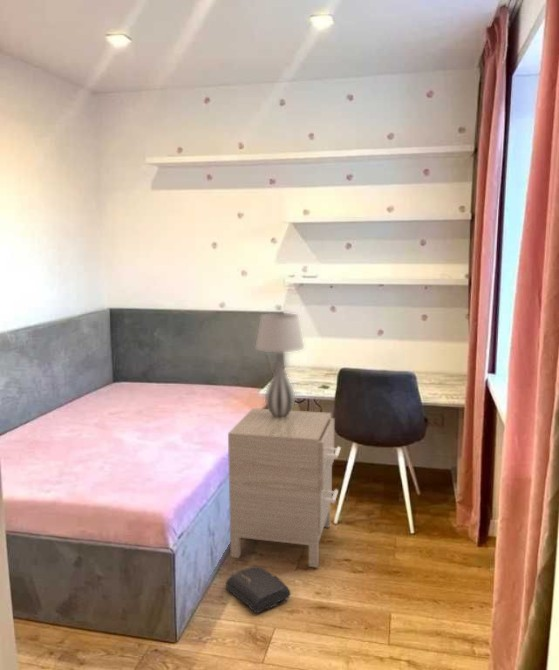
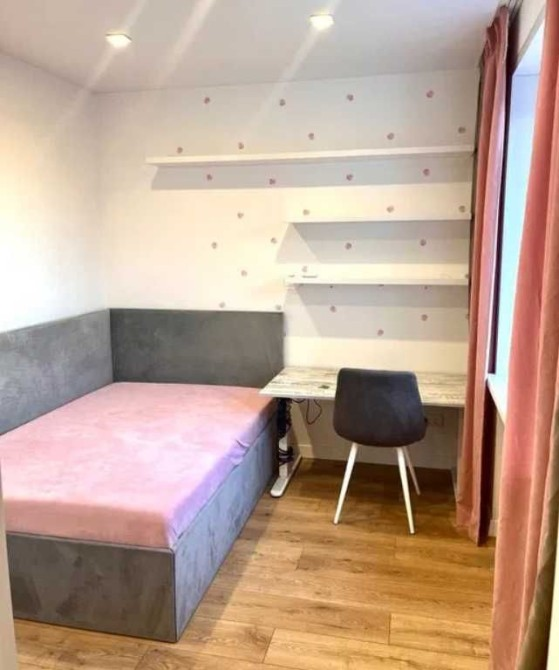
- nightstand [227,407,342,569]
- bag [225,565,292,614]
- table lamp [254,312,305,418]
